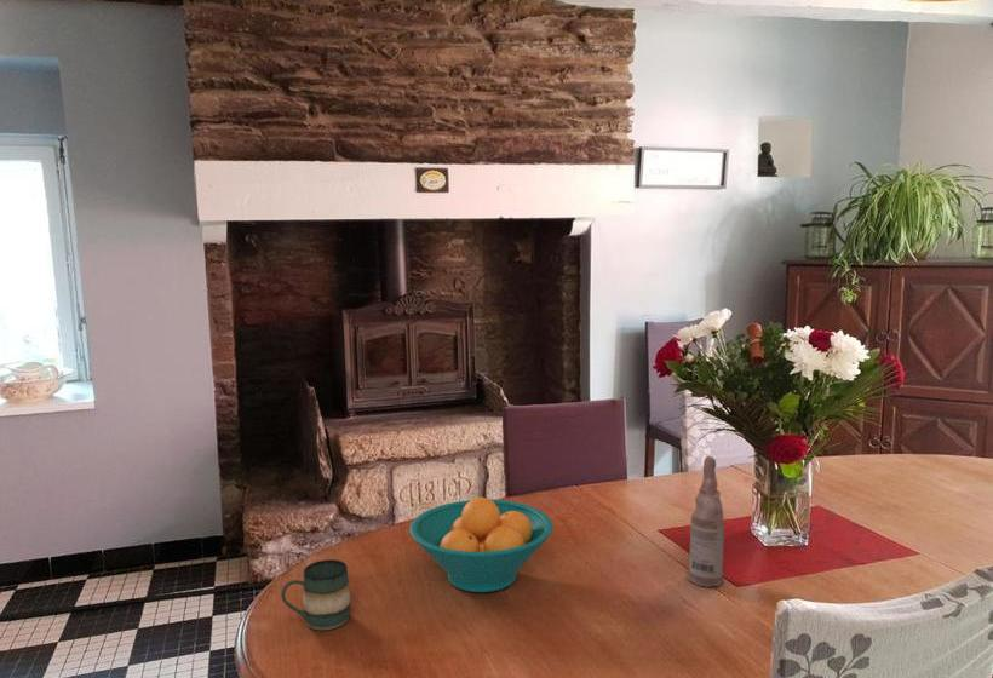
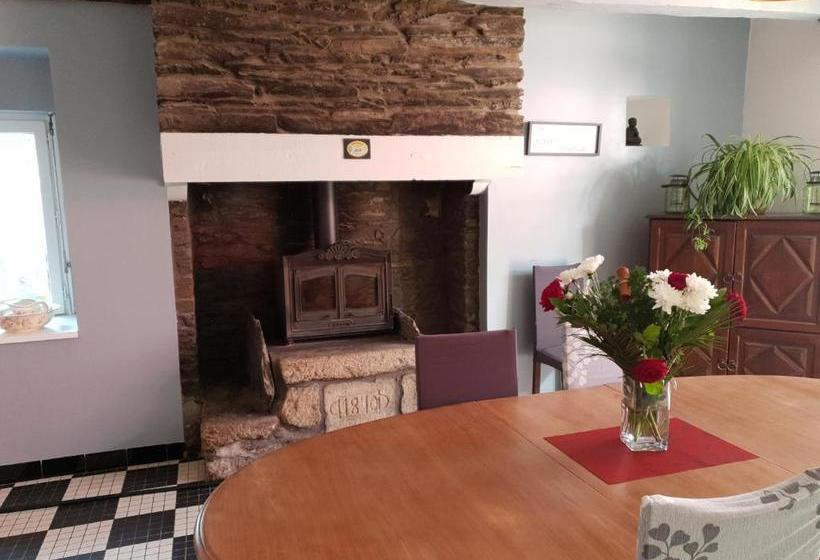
- mug [280,558,352,631]
- fruit bowl [408,496,555,593]
- bottle [685,455,725,588]
